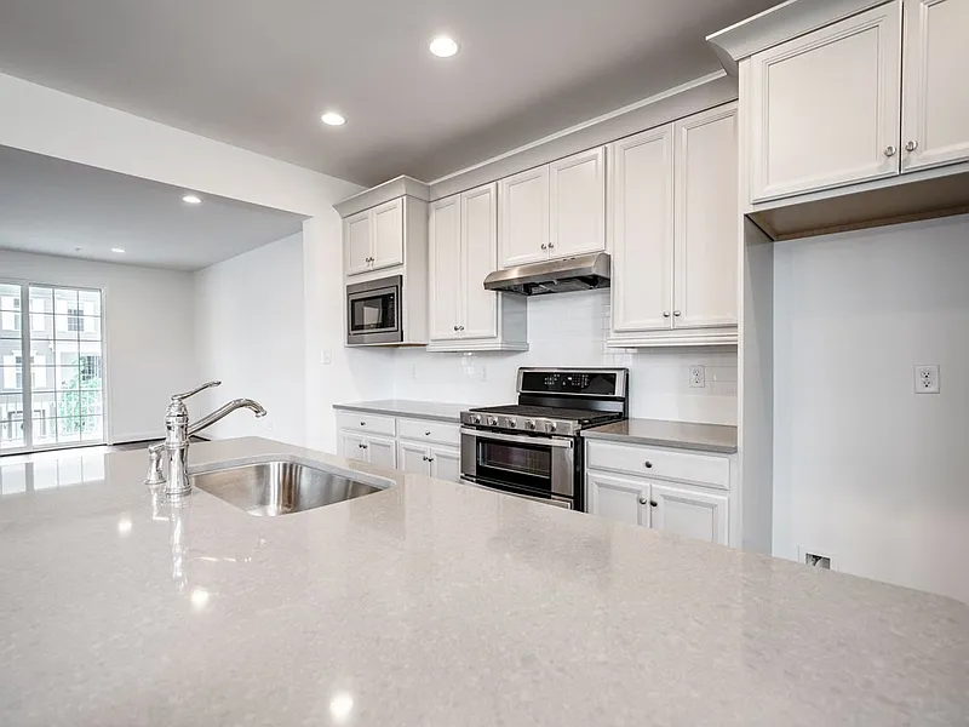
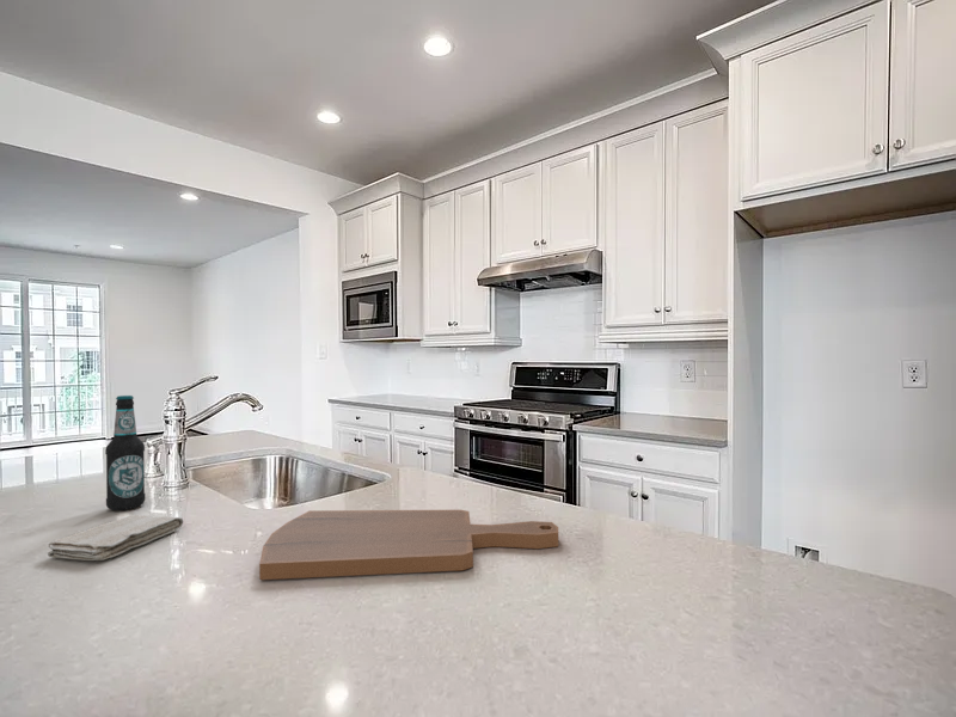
+ cutting board [258,509,559,581]
+ washcloth [47,514,184,562]
+ bottle [104,394,146,511]
